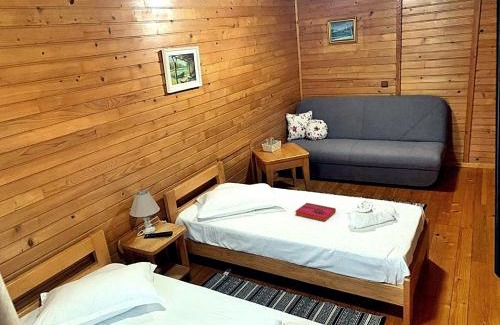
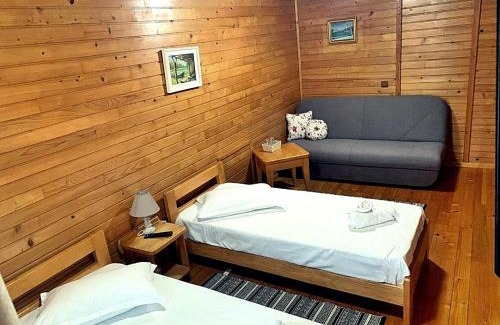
- hardback book [294,202,337,222]
